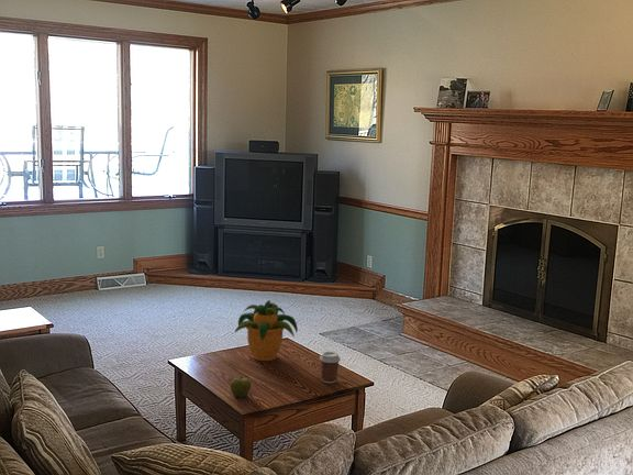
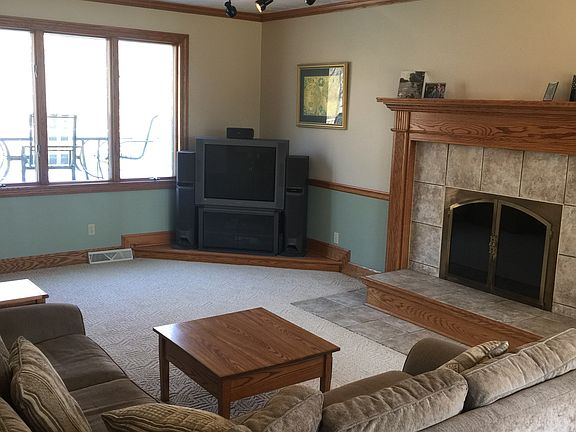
- coffee cup [319,351,342,385]
- potted plant [233,299,299,362]
- apple [230,375,252,399]
